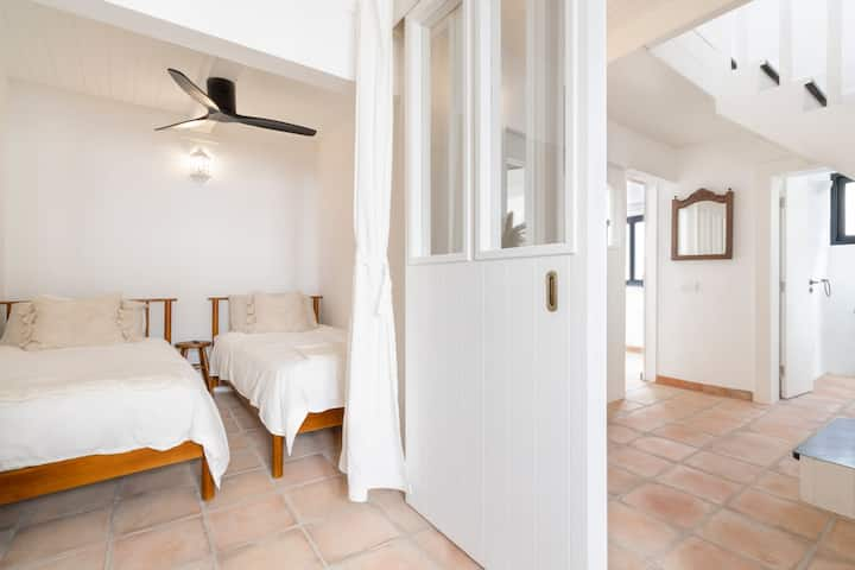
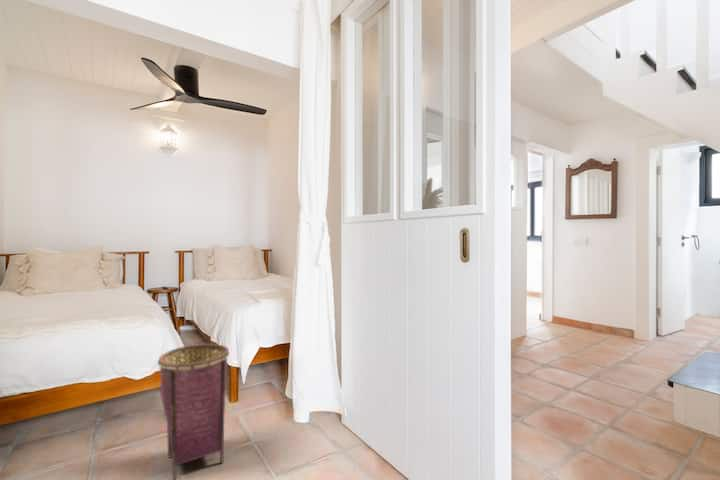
+ woven basket [157,343,230,480]
